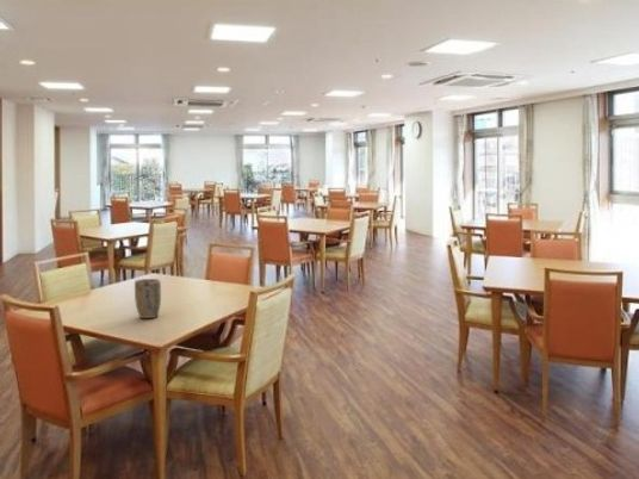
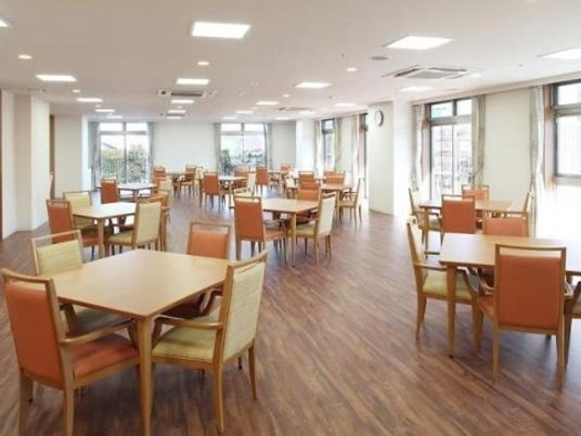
- plant pot [134,278,162,319]
